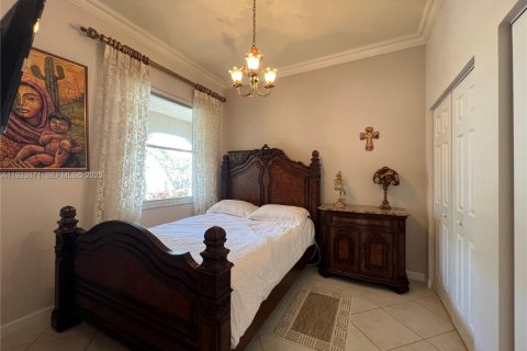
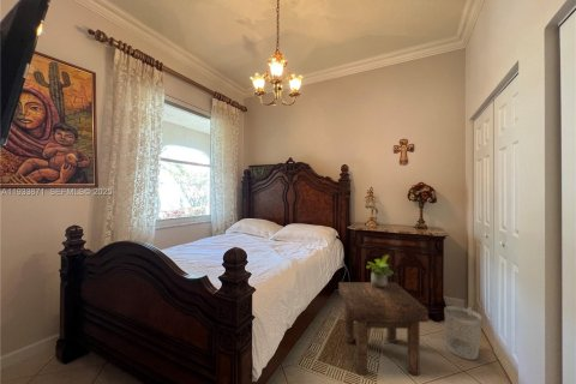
+ potted plant [366,254,395,287]
+ wastebasket [443,305,484,361]
+ stool [337,281,430,377]
